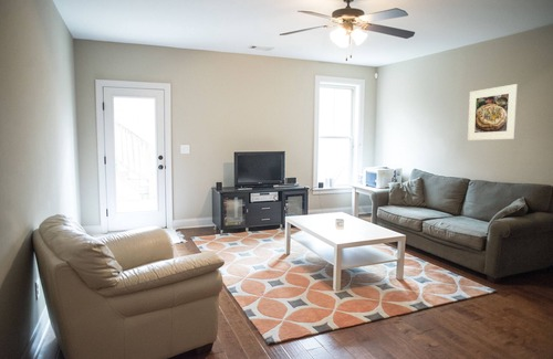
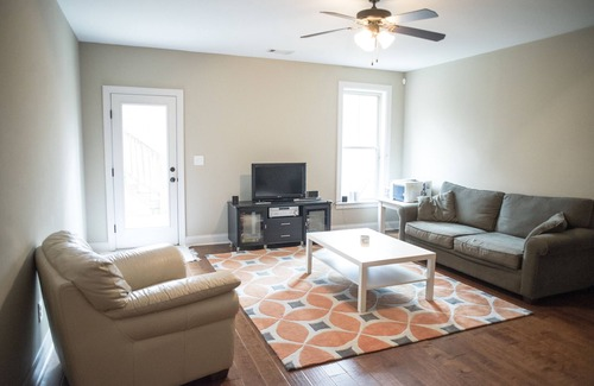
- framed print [467,83,519,141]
